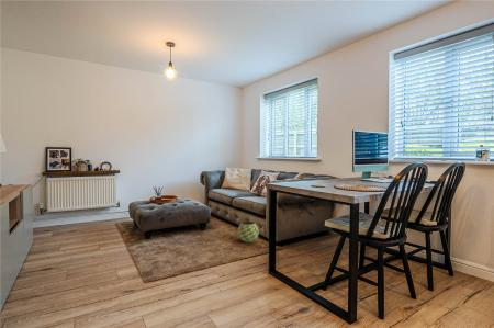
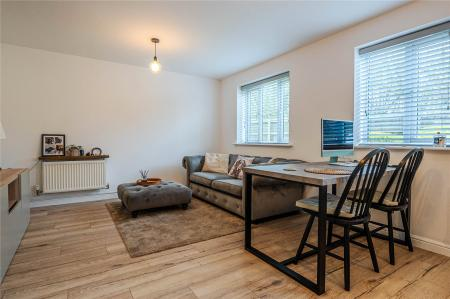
- decorative ball [237,220,260,244]
